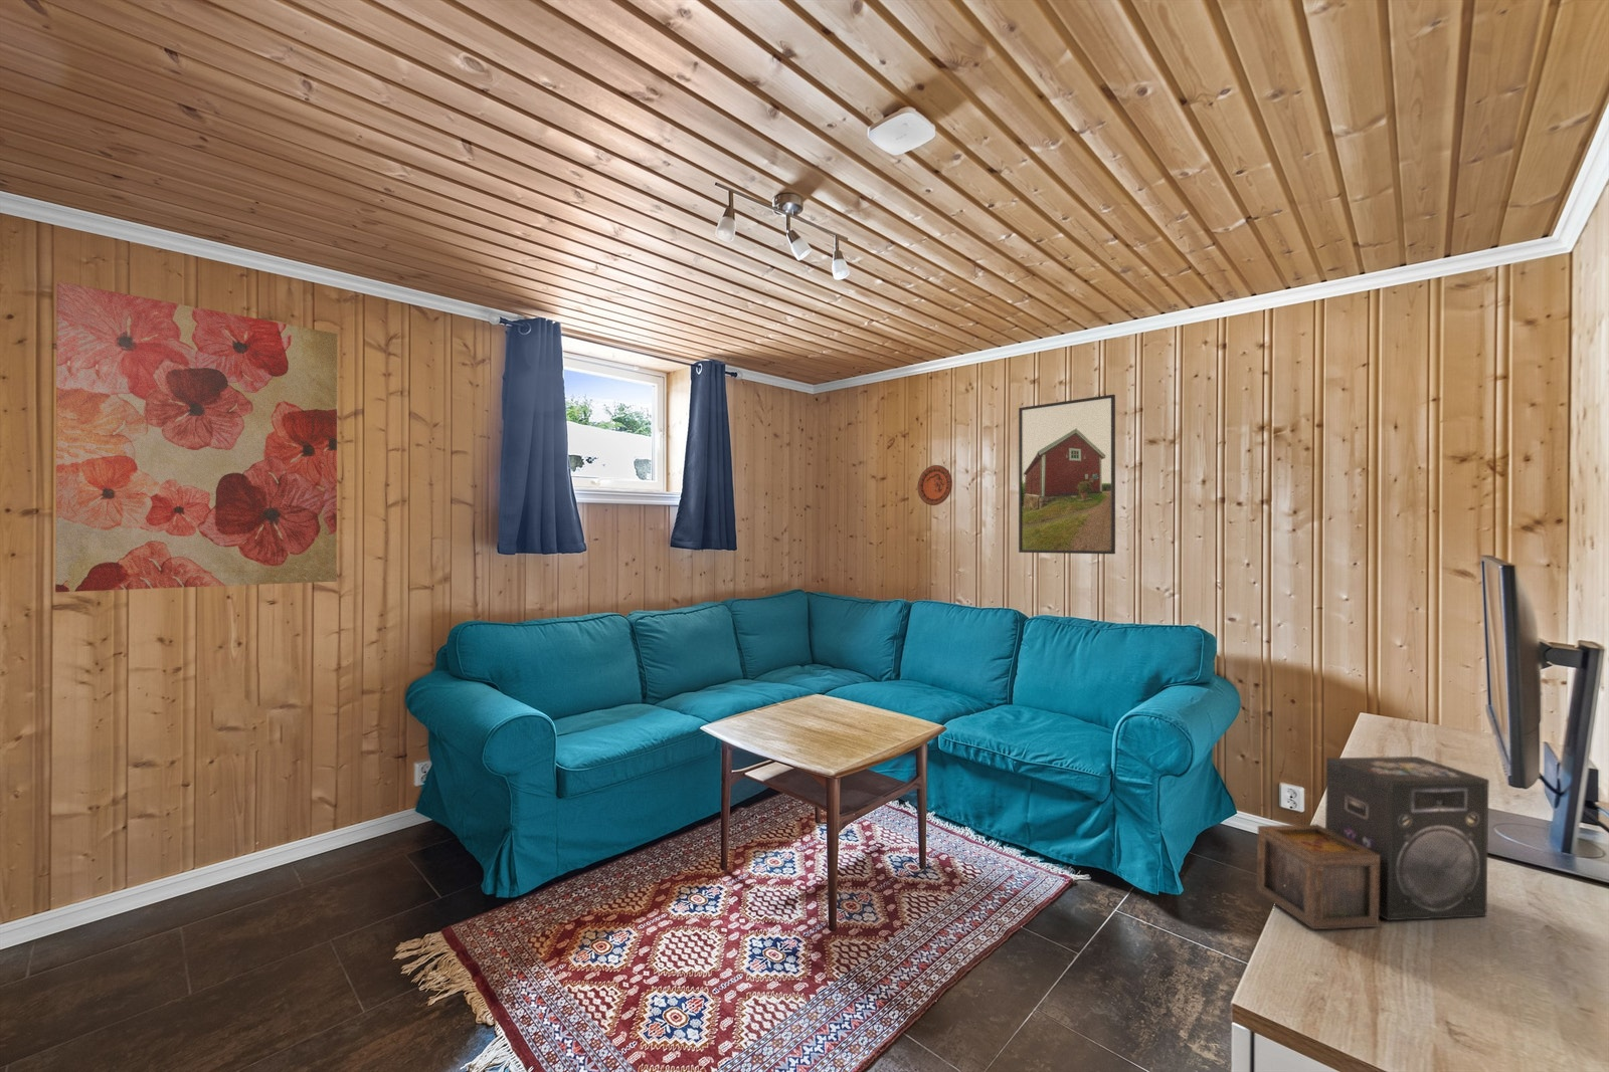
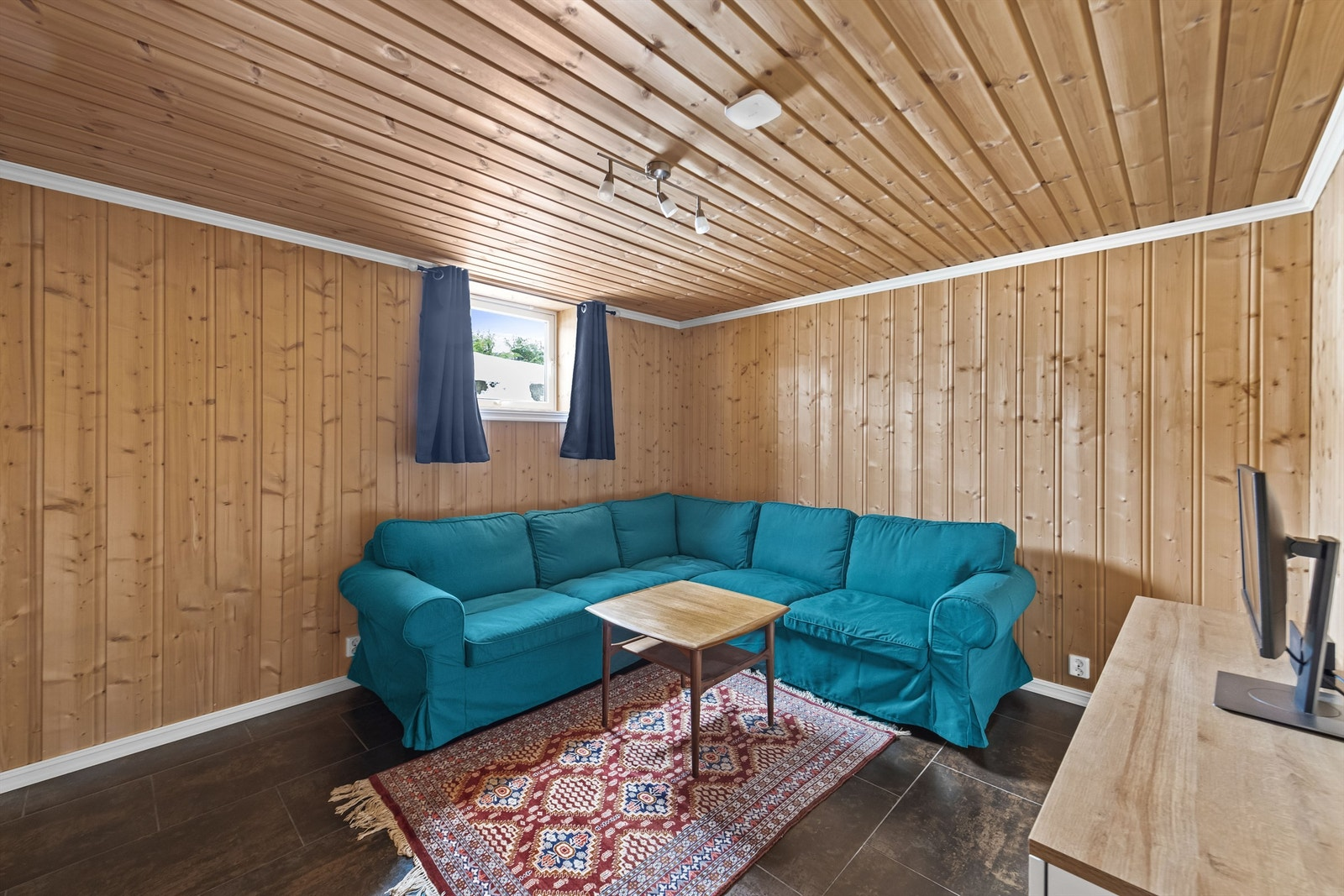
- wall art [54,280,339,592]
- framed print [1018,394,1116,555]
- decorative plate [917,464,953,506]
- stereo [1256,755,1490,931]
